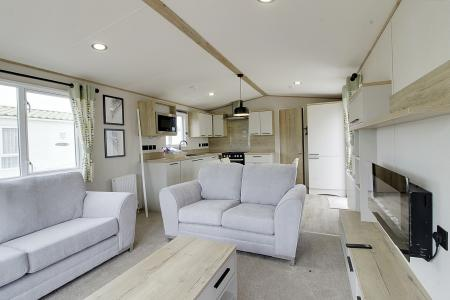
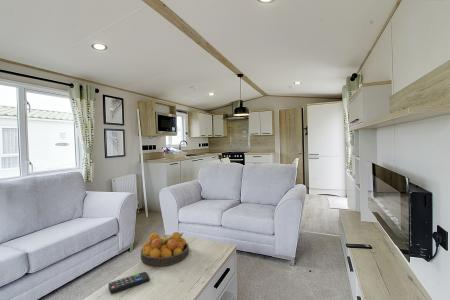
+ fruit bowl [140,231,190,267]
+ remote control [107,271,151,295]
